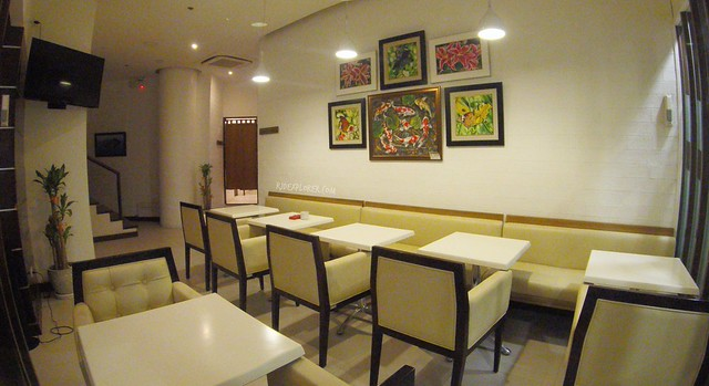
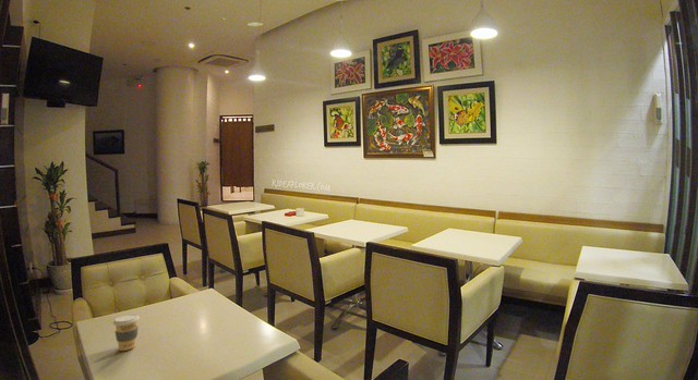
+ coffee cup [112,314,141,352]
